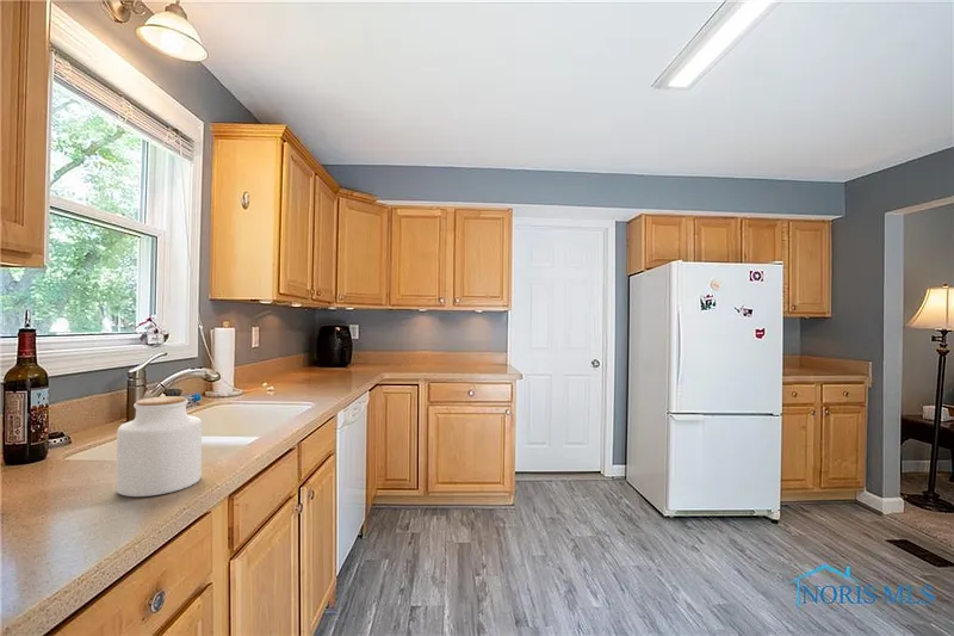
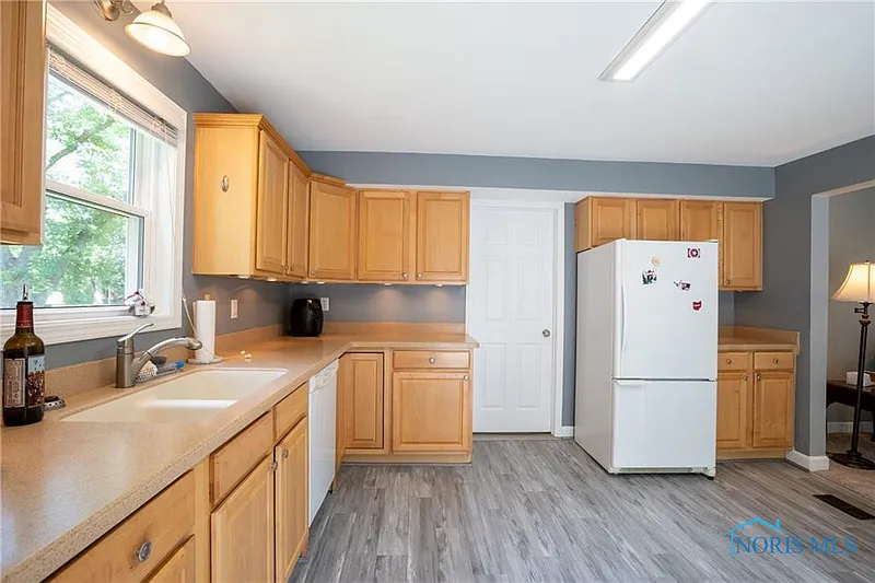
- jar [114,395,203,498]
